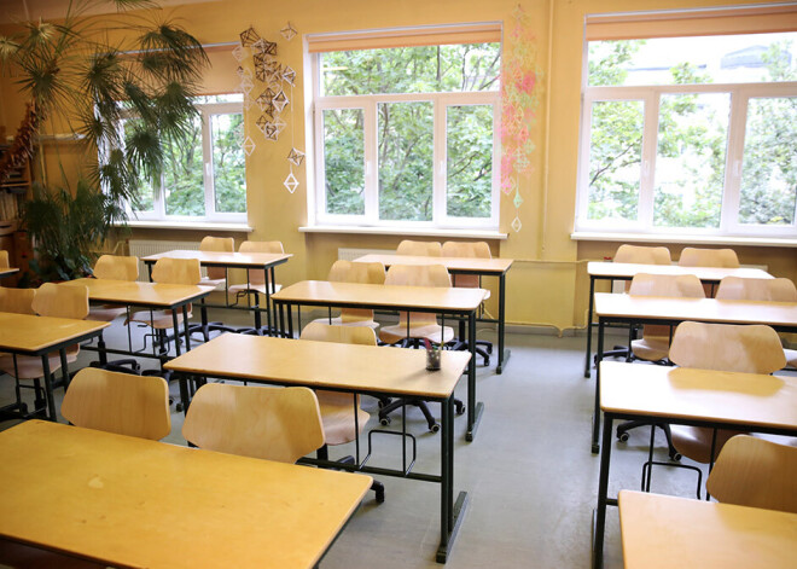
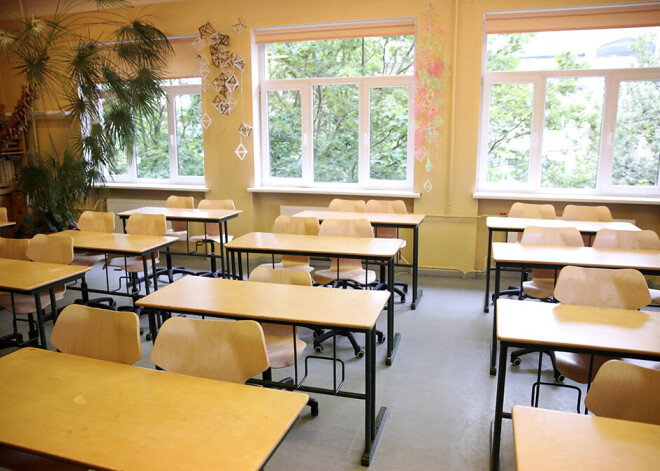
- pen holder [421,337,446,371]
